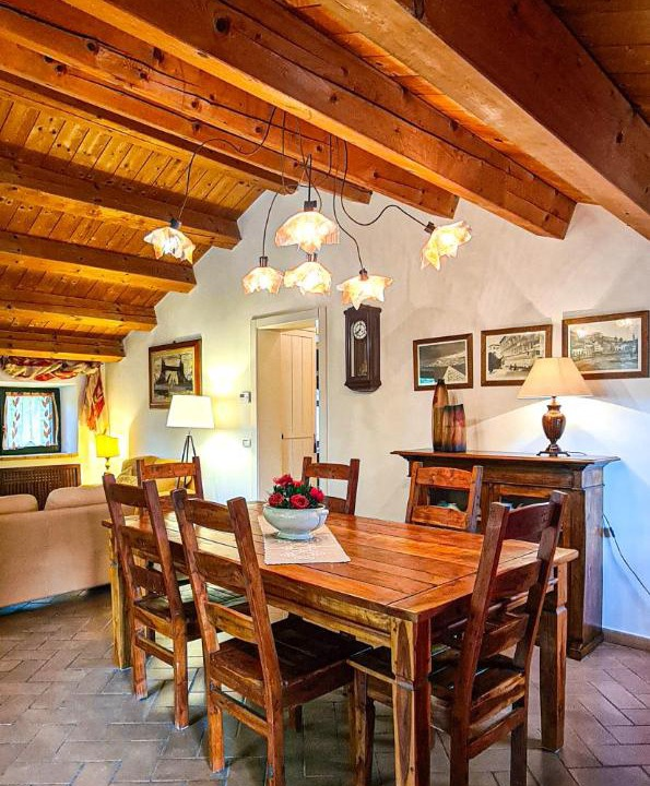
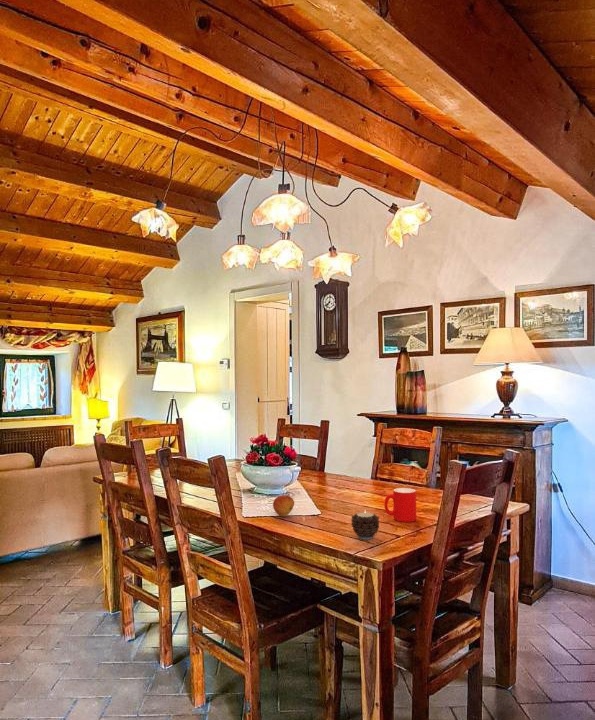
+ candle [350,510,380,540]
+ fruit [272,494,295,518]
+ cup [383,487,417,523]
